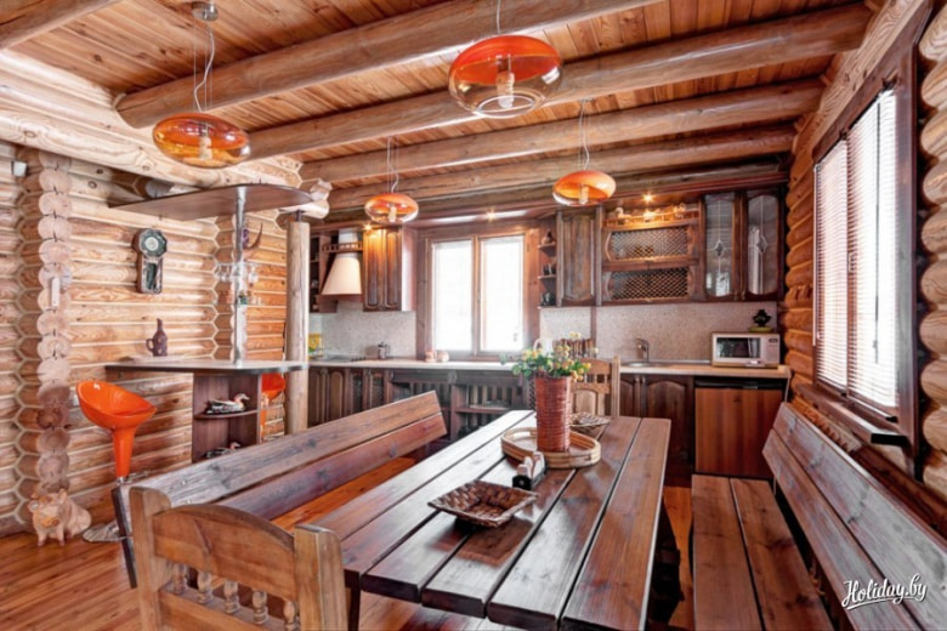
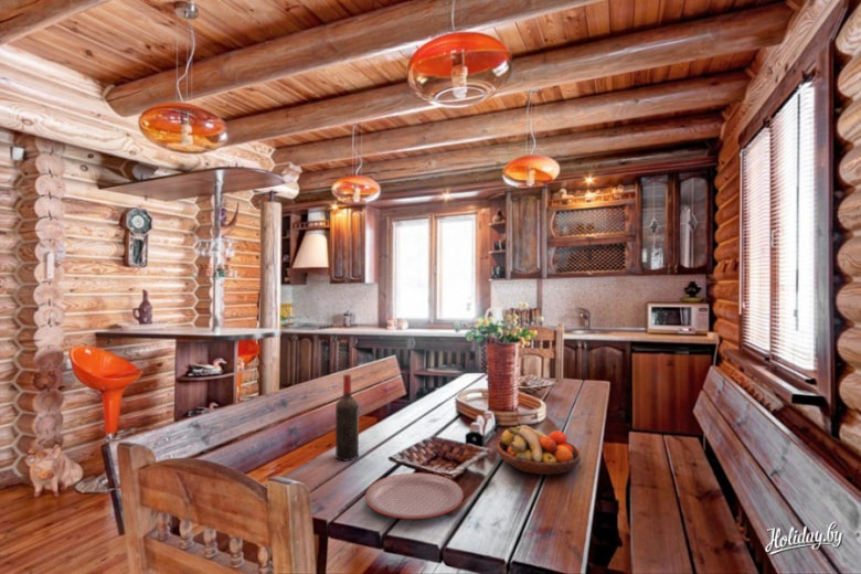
+ fruit bowl [496,424,582,477]
+ plate [364,472,465,520]
+ wine bottle [334,373,360,461]
